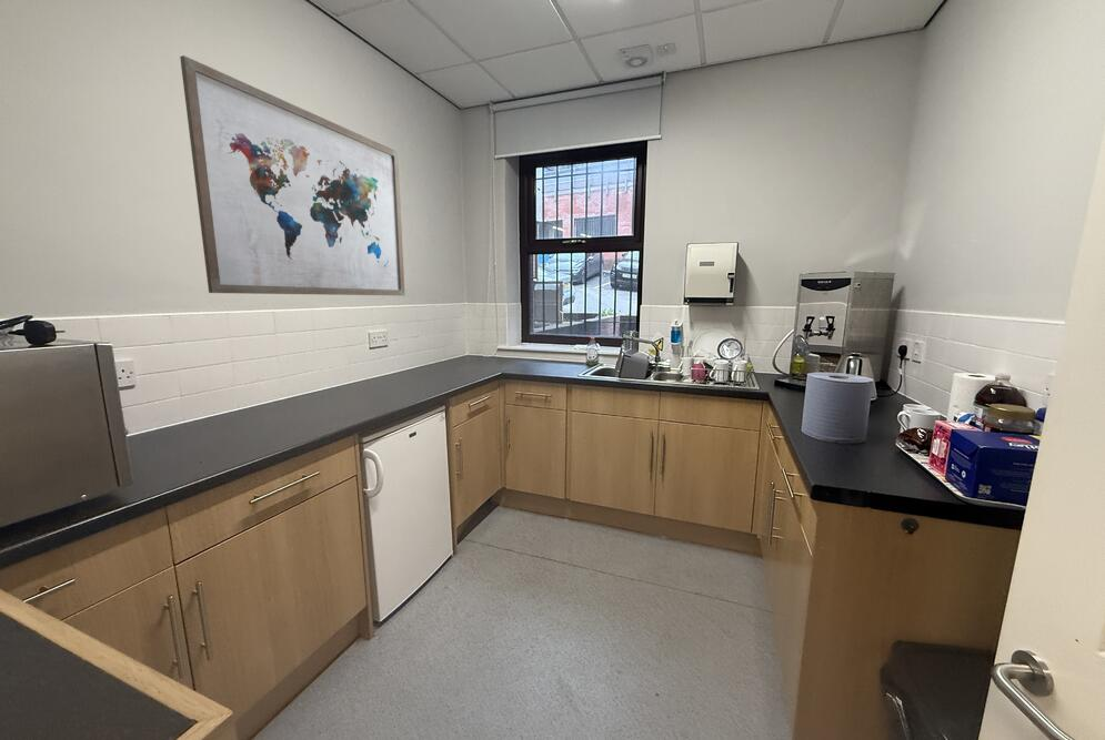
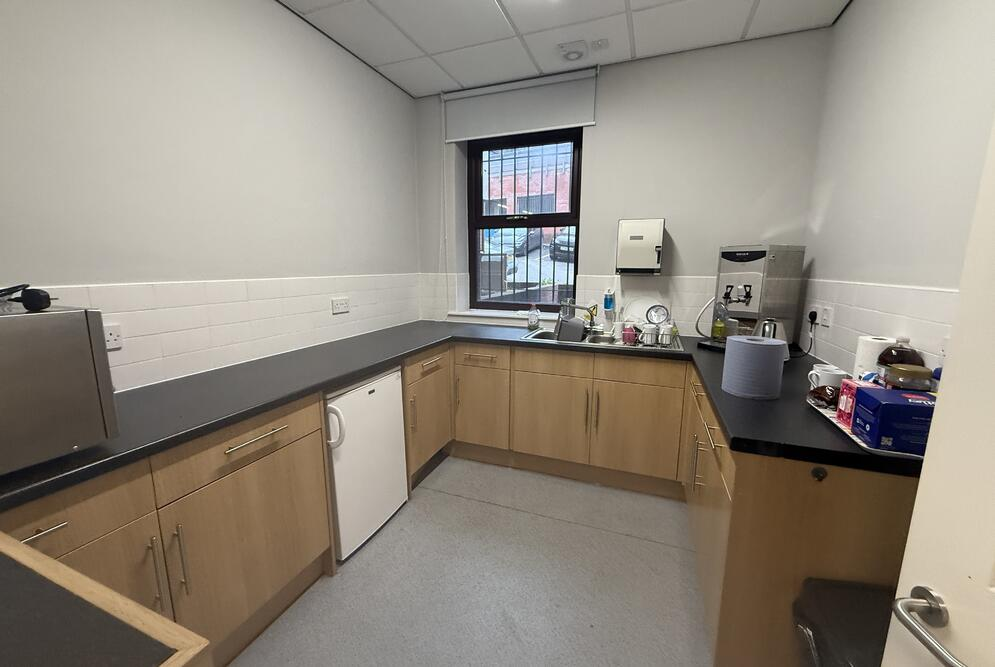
- wall art [179,54,406,296]
